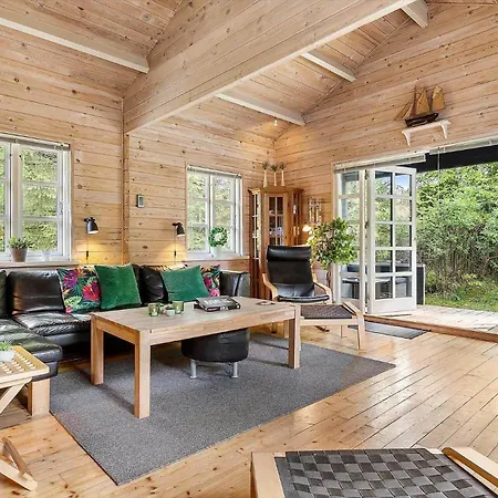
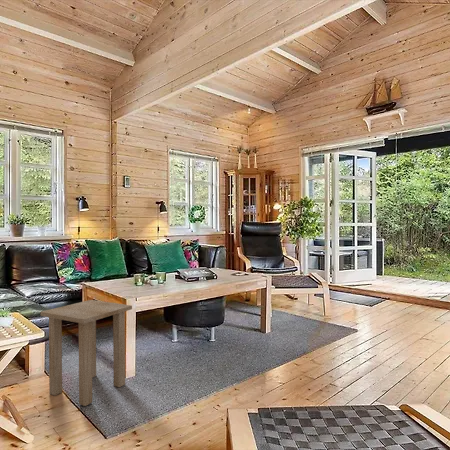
+ side table [40,299,133,407]
